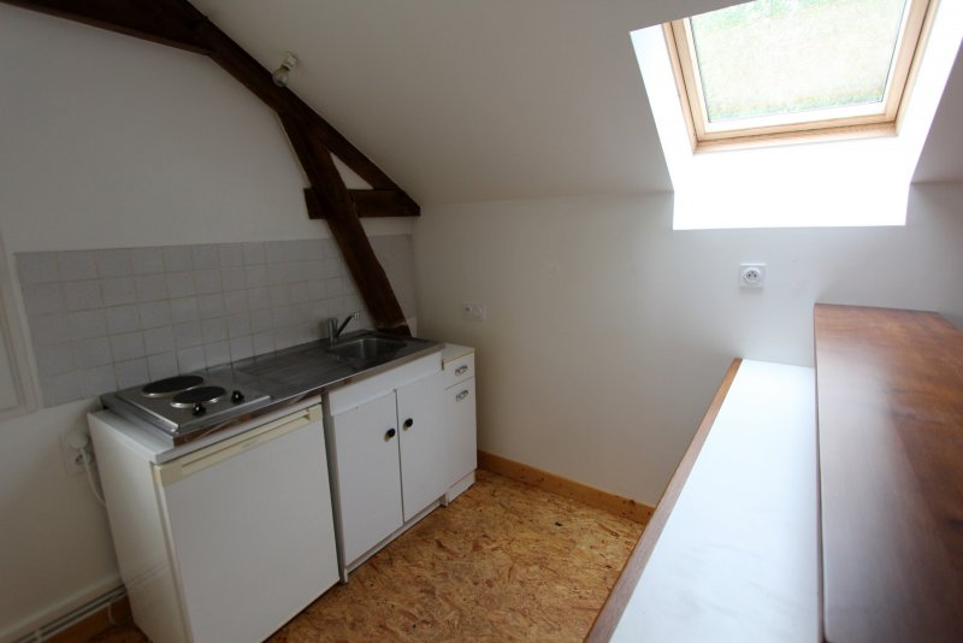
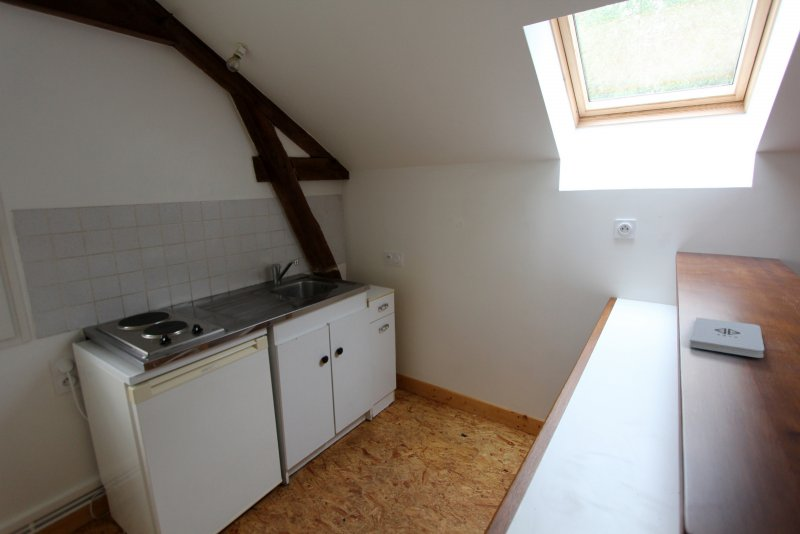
+ notepad [688,316,765,359]
